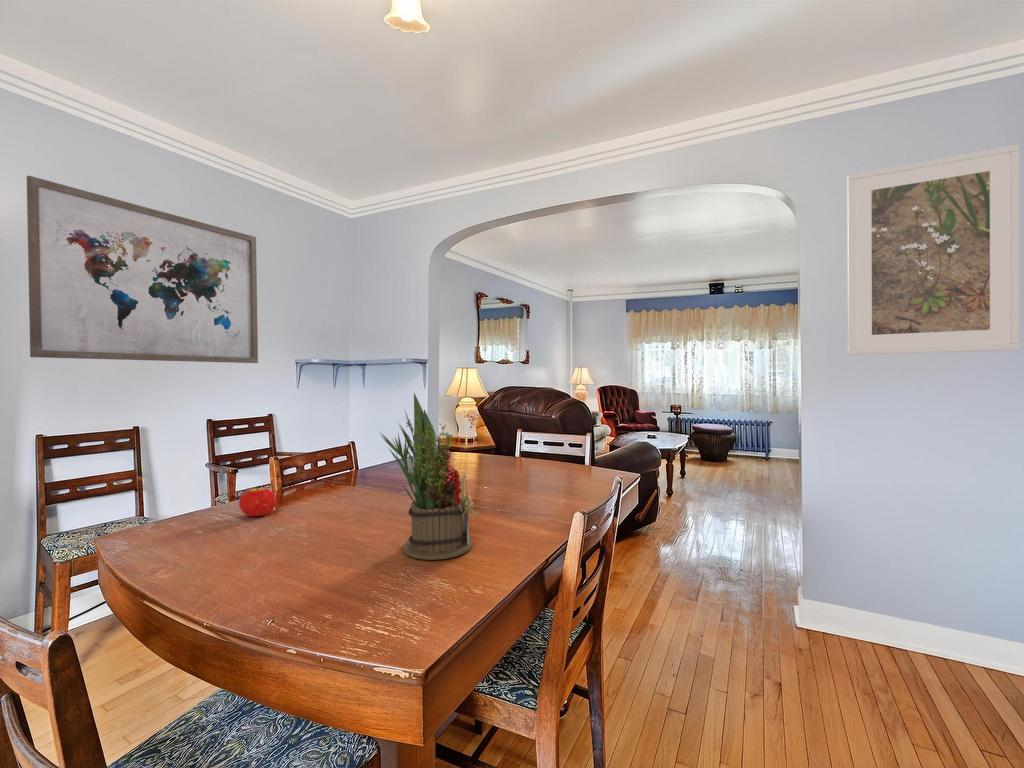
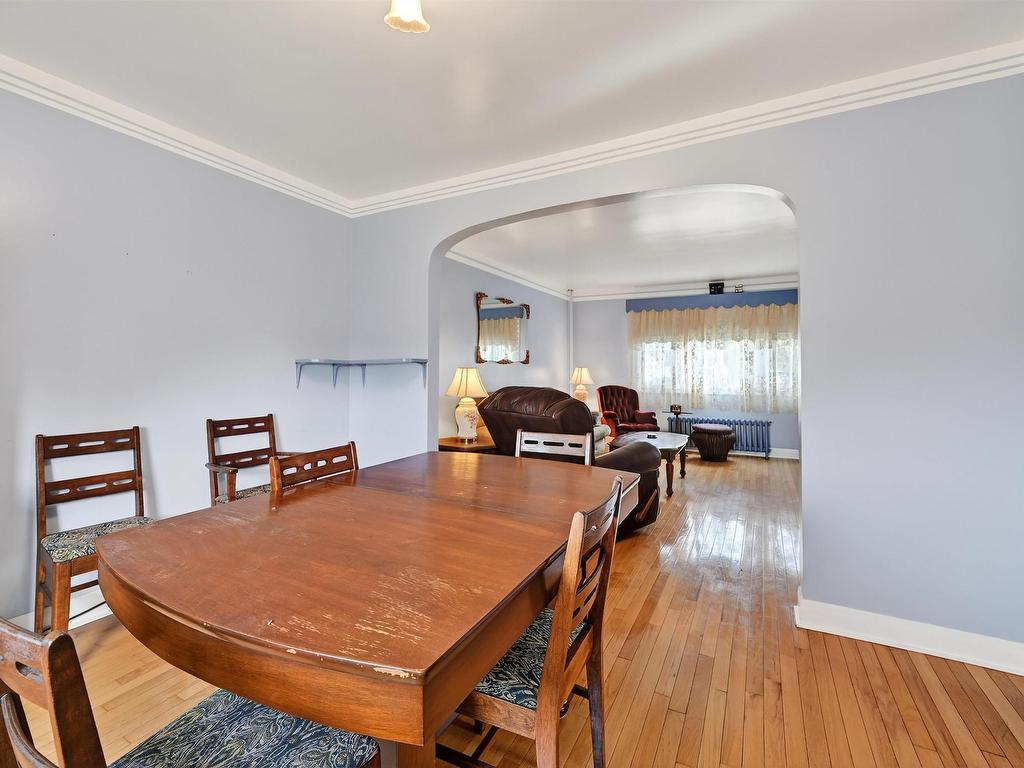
- fruit [238,485,276,517]
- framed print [847,144,1021,356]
- flower arrangement [378,392,480,561]
- wall art [26,175,259,364]
